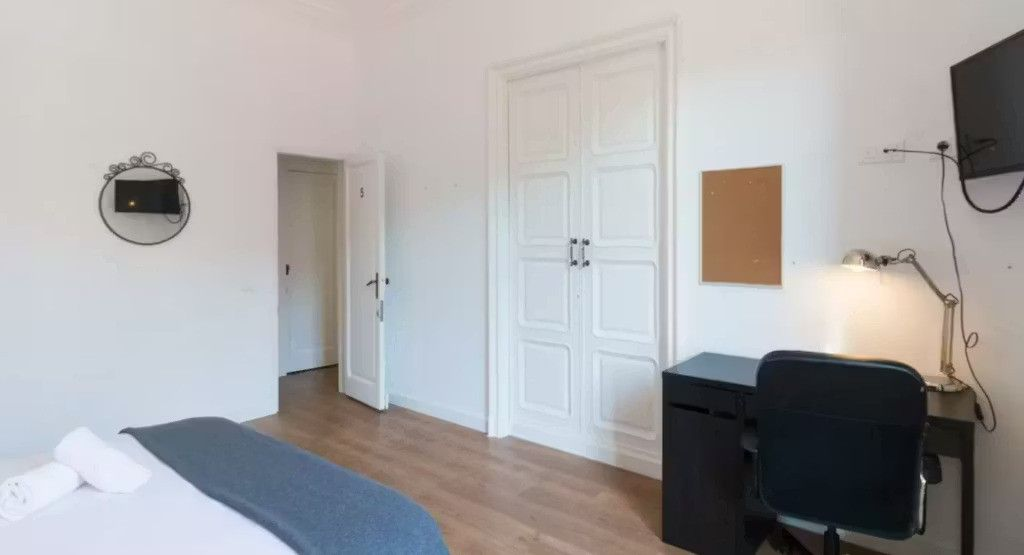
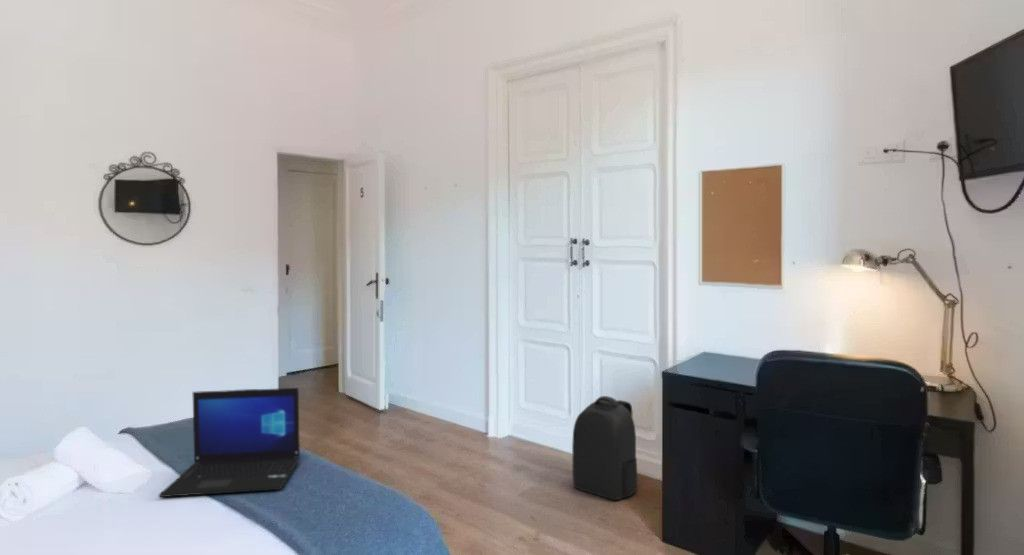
+ backpack [571,395,638,501]
+ laptop [157,387,301,498]
